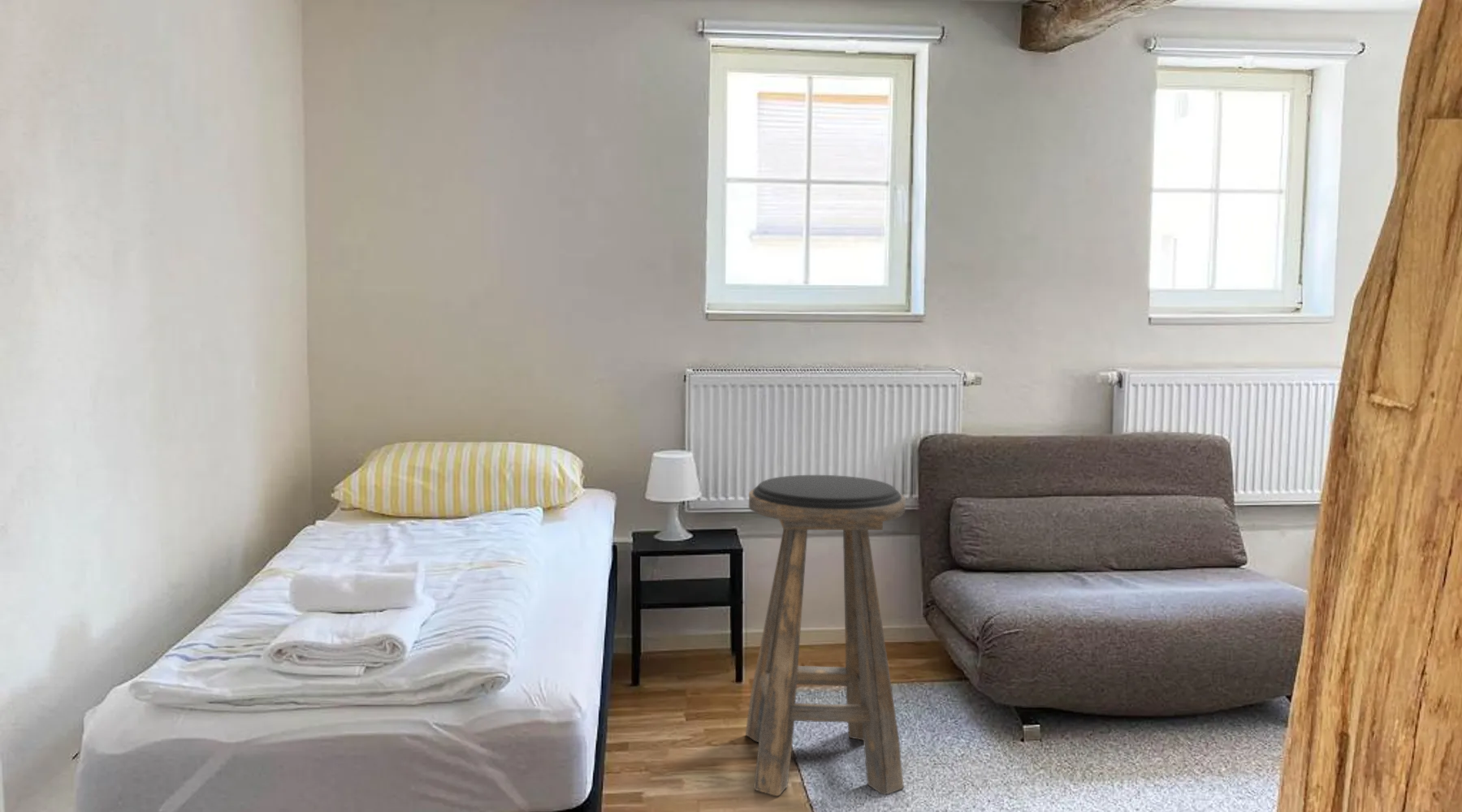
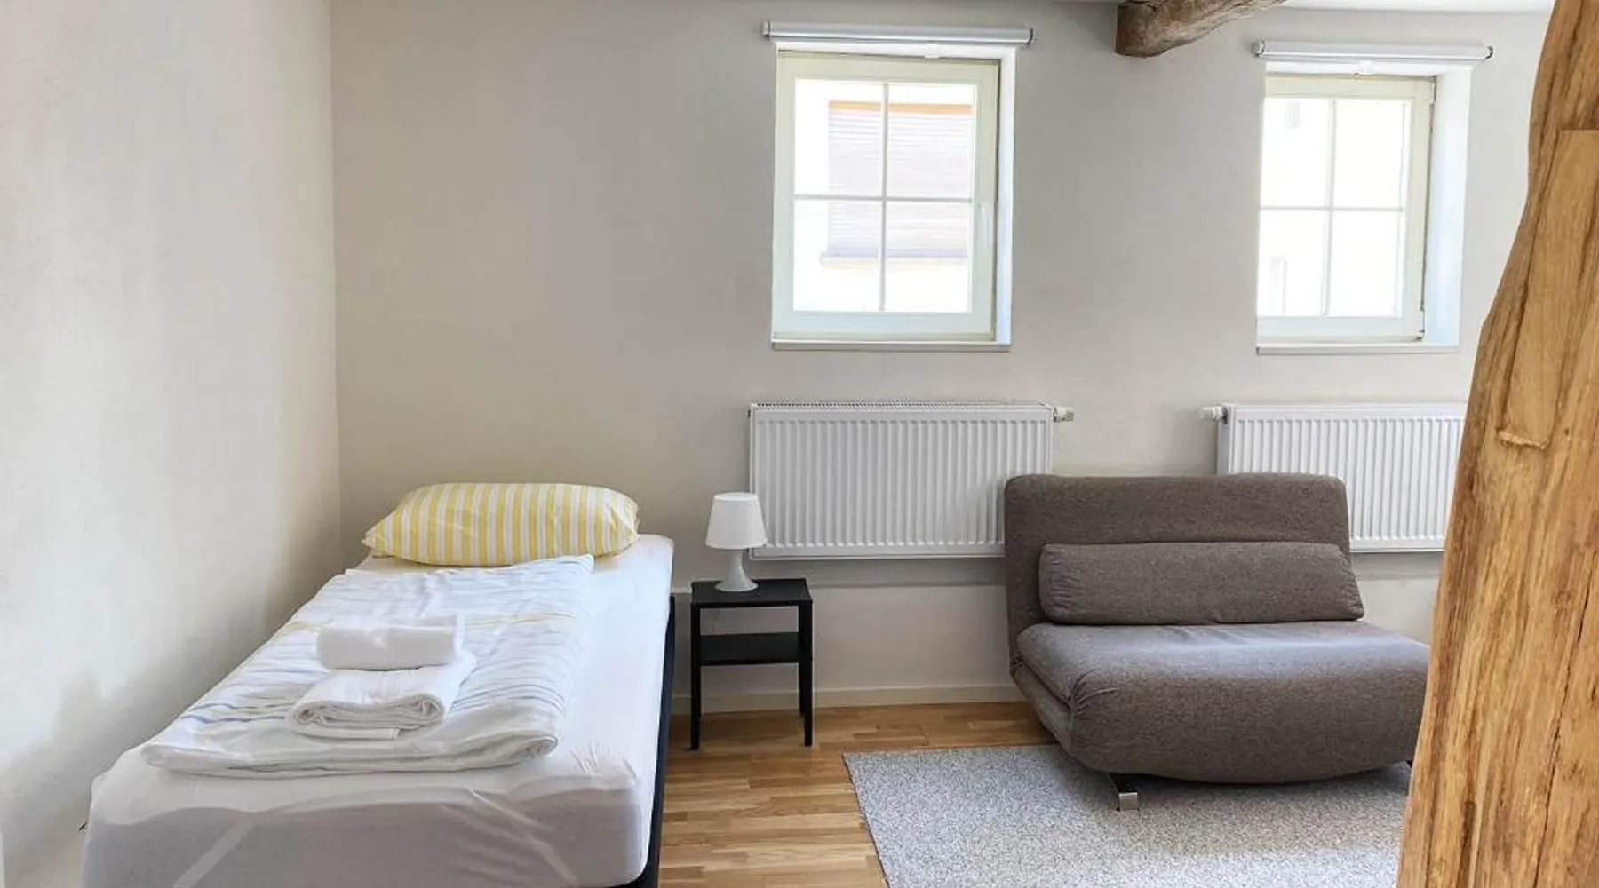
- stool [745,474,906,797]
